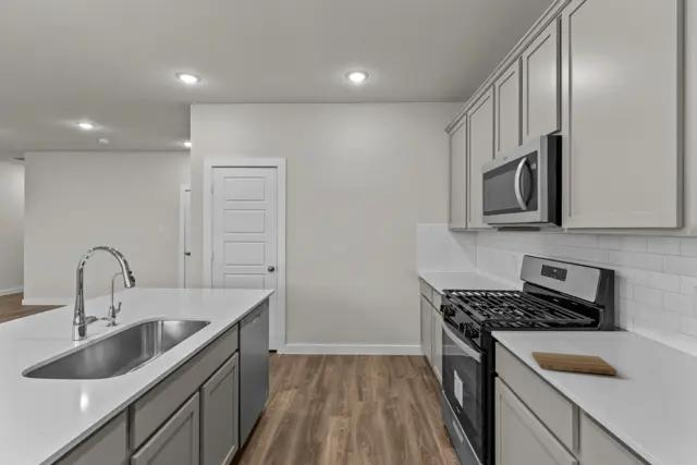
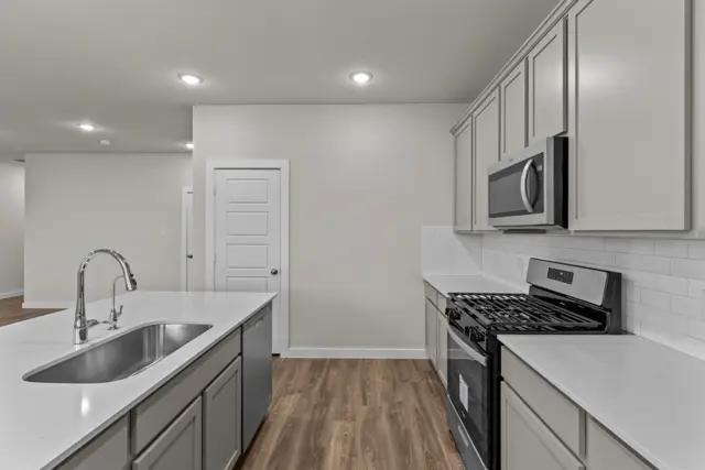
- cutting board [531,351,617,376]
